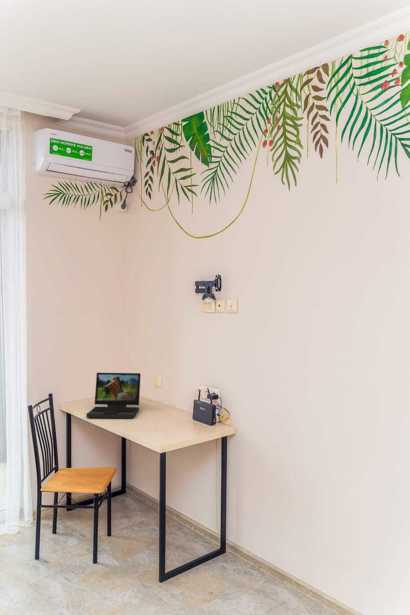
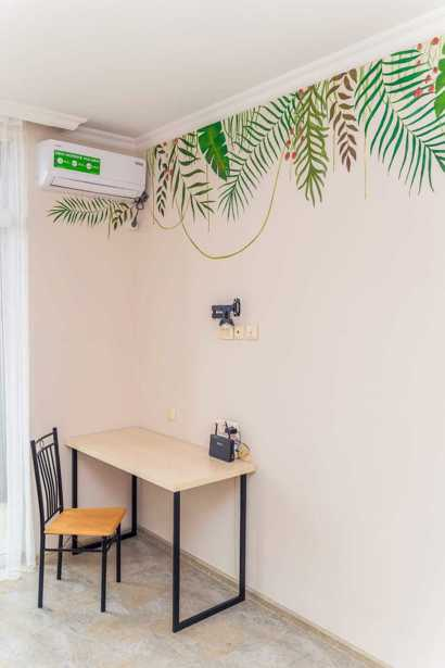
- laptop [85,372,142,419]
